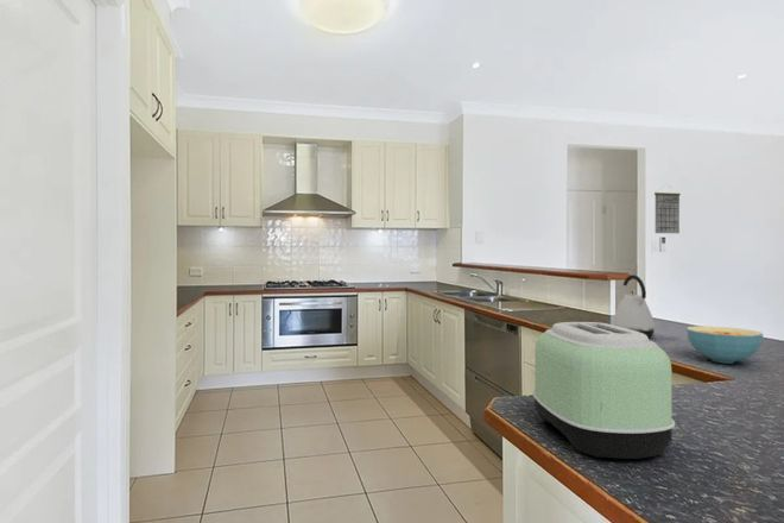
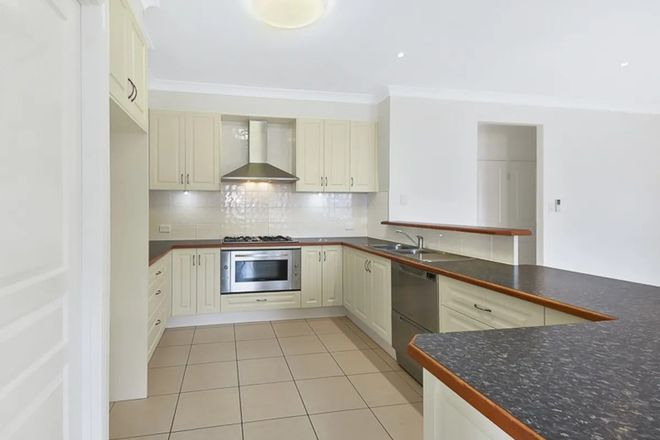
- cereal bowl [685,324,764,365]
- toaster [531,321,676,460]
- calendar [653,184,682,234]
- kettle [611,273,657,339]
